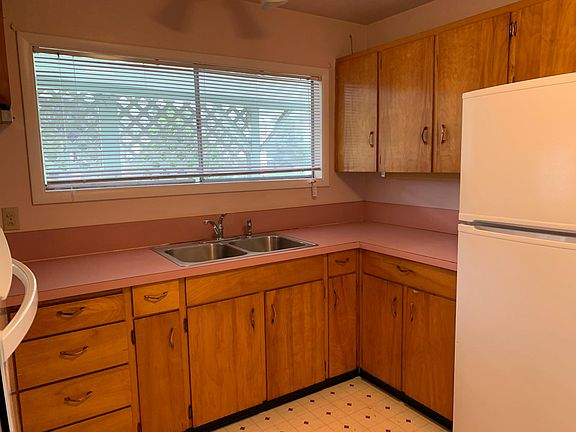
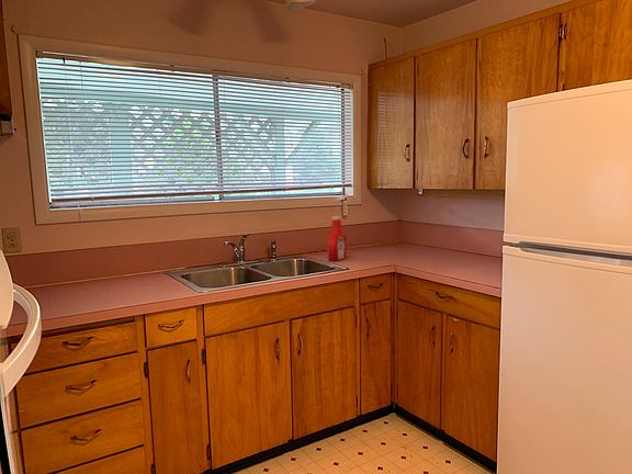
+ soap bottle [327,215,348,262]
